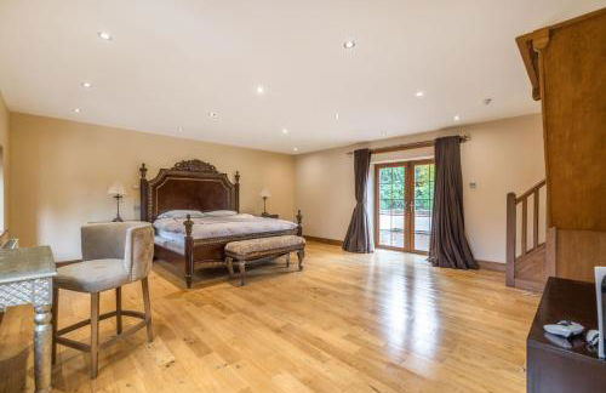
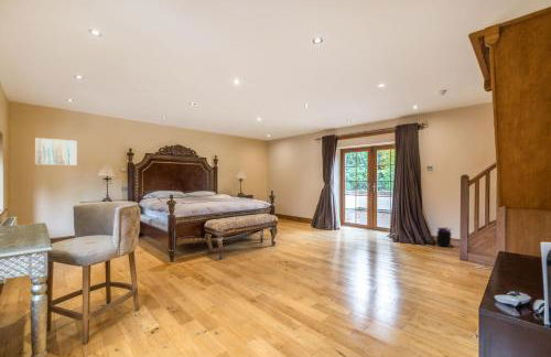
+ trash can [431,227,455,249]
+ wall art [34,137,78,166]
